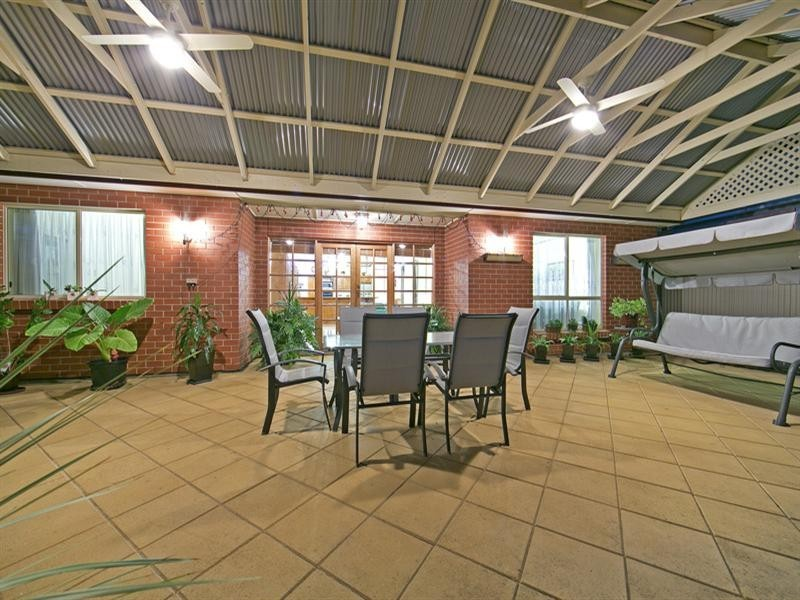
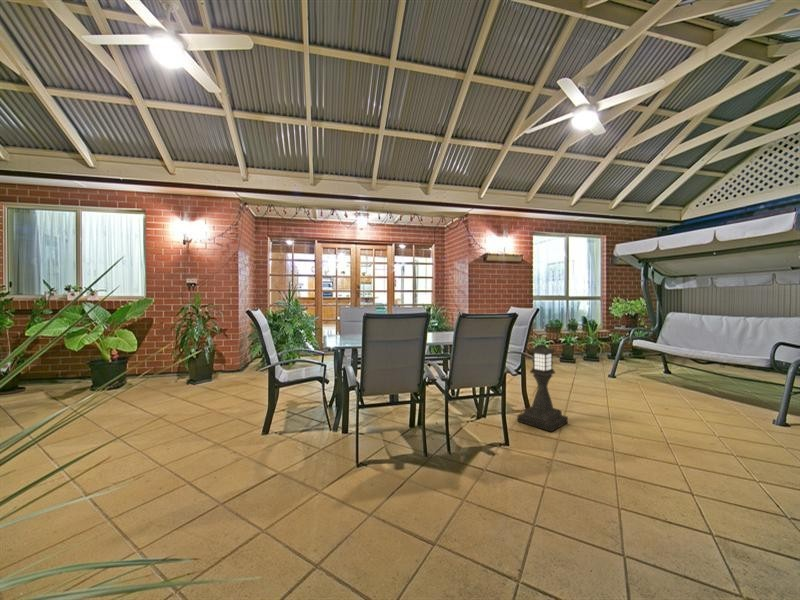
+ lantern [517,343,569,433]
